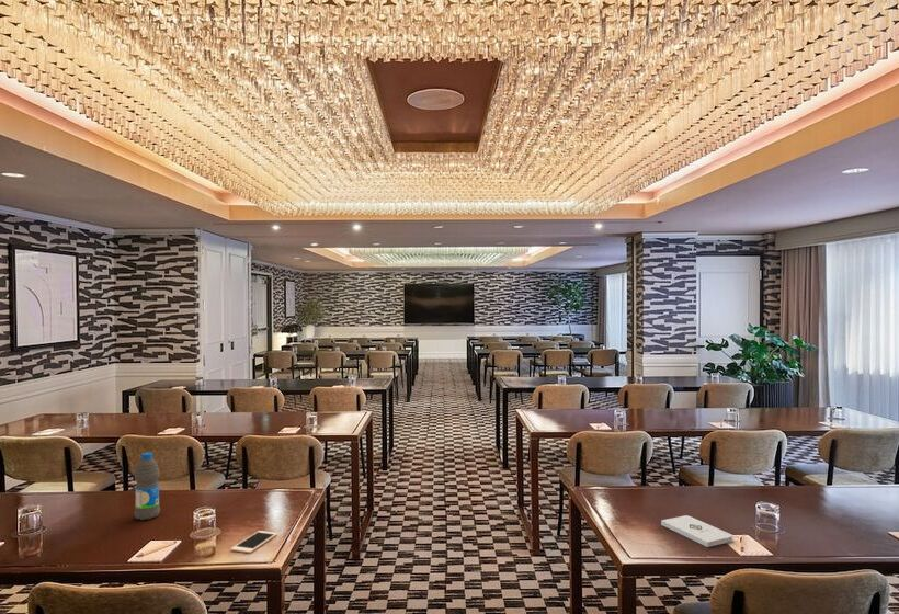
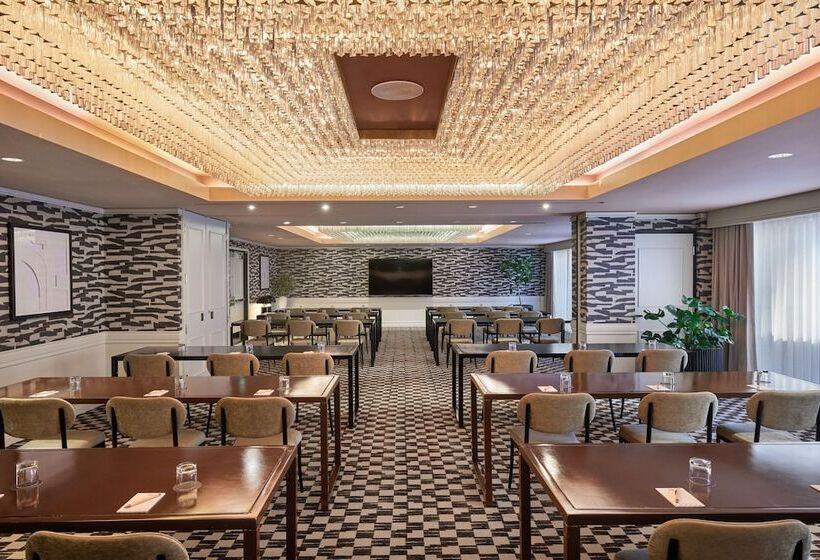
- notepad [660,514,733,548]
- cell phone [230,530,278,554]
- water bottle [134,452,161,521]
